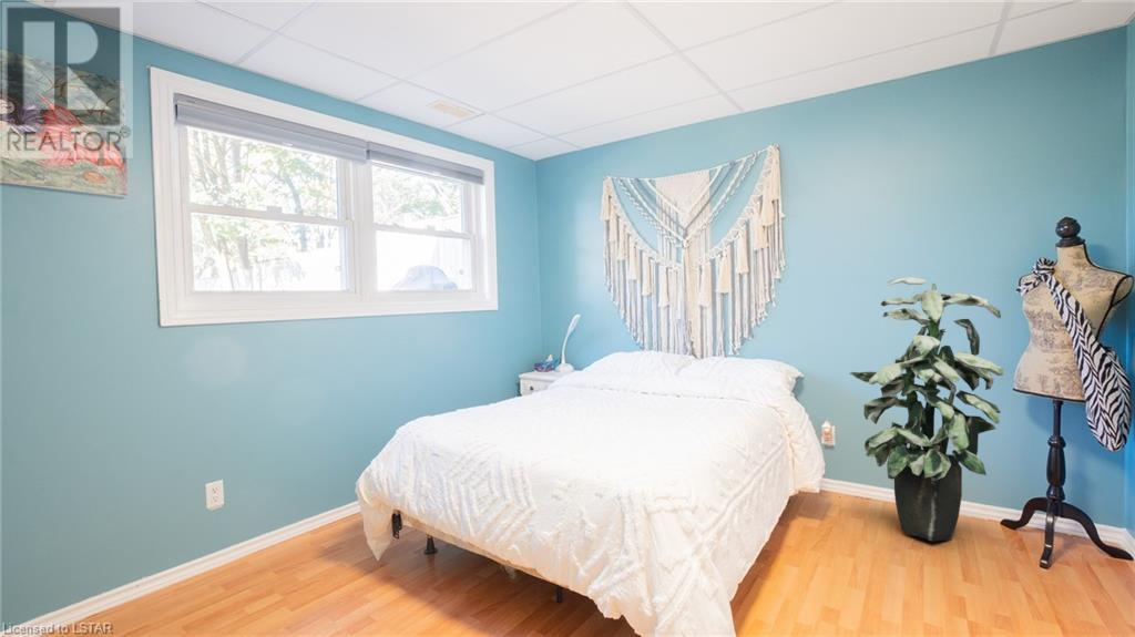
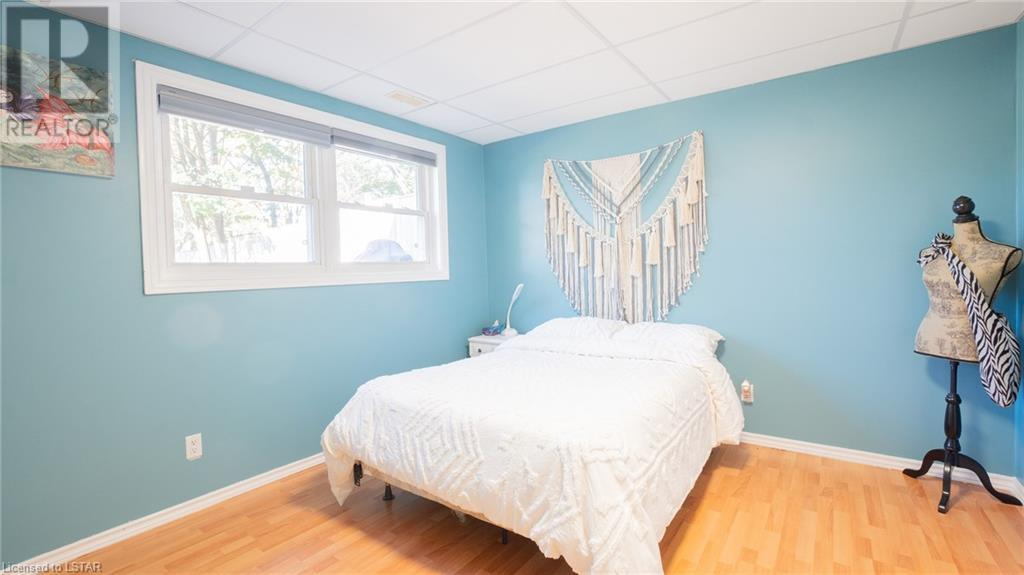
- indoor plant [848,276,1004,542]
